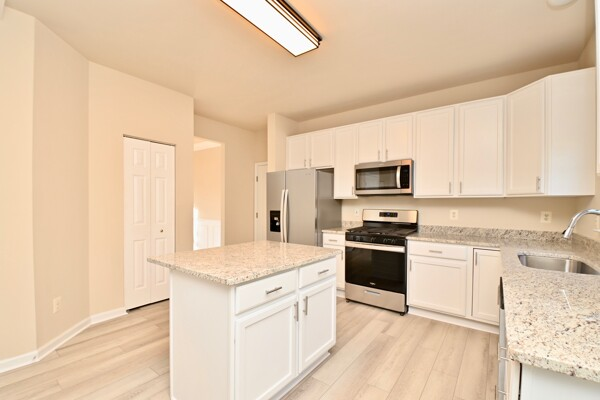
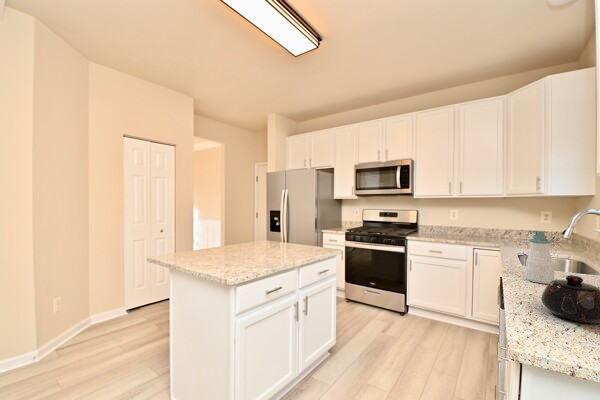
+ soap bottle [525,230,555,285]
+ teapot [540,274,600,324]
